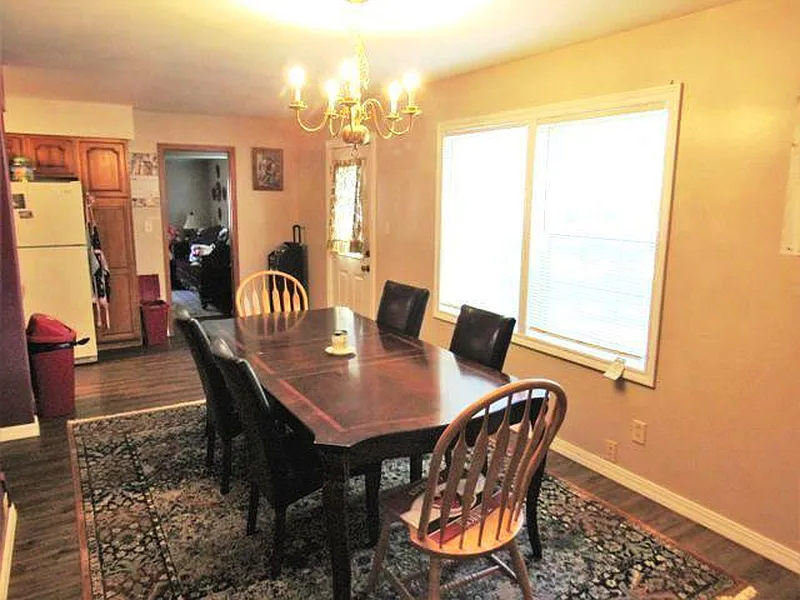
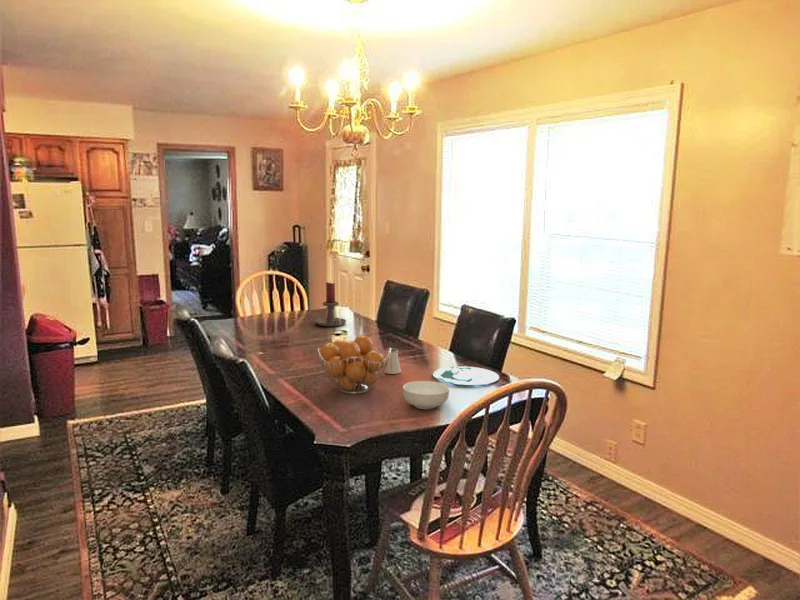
+ fruit basket [317,335,392,395]
+ plate [431,365,500,386]
+ saltshaker [384,347,402,375]
+ candle holder [314,281,347,327]
+ cereal bowl [402,380,450,410]
